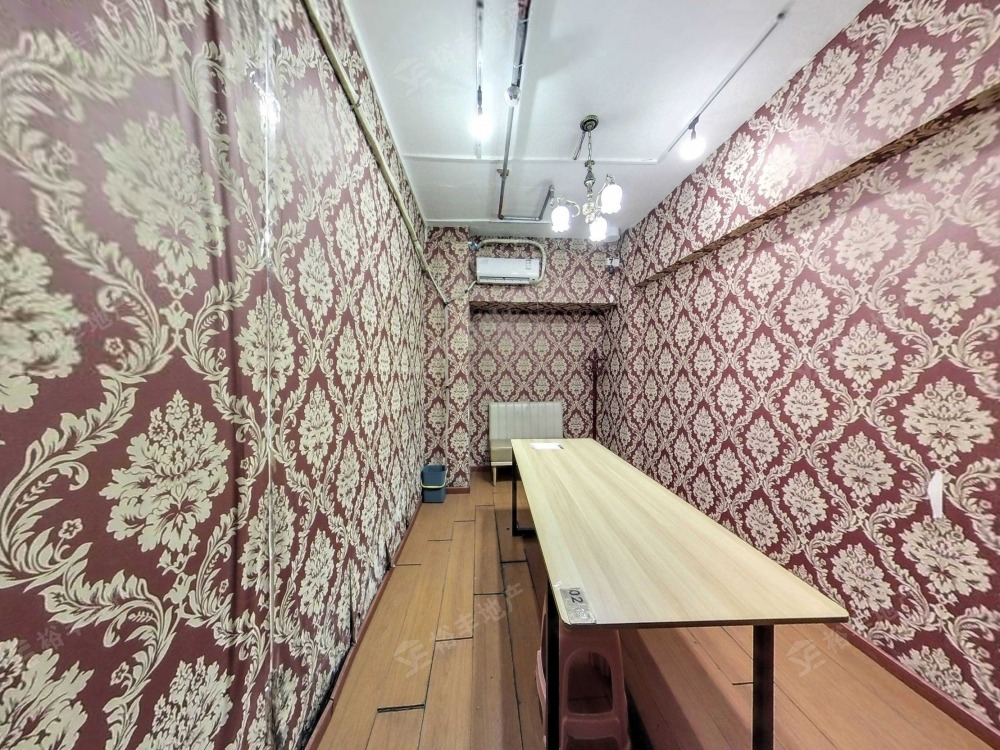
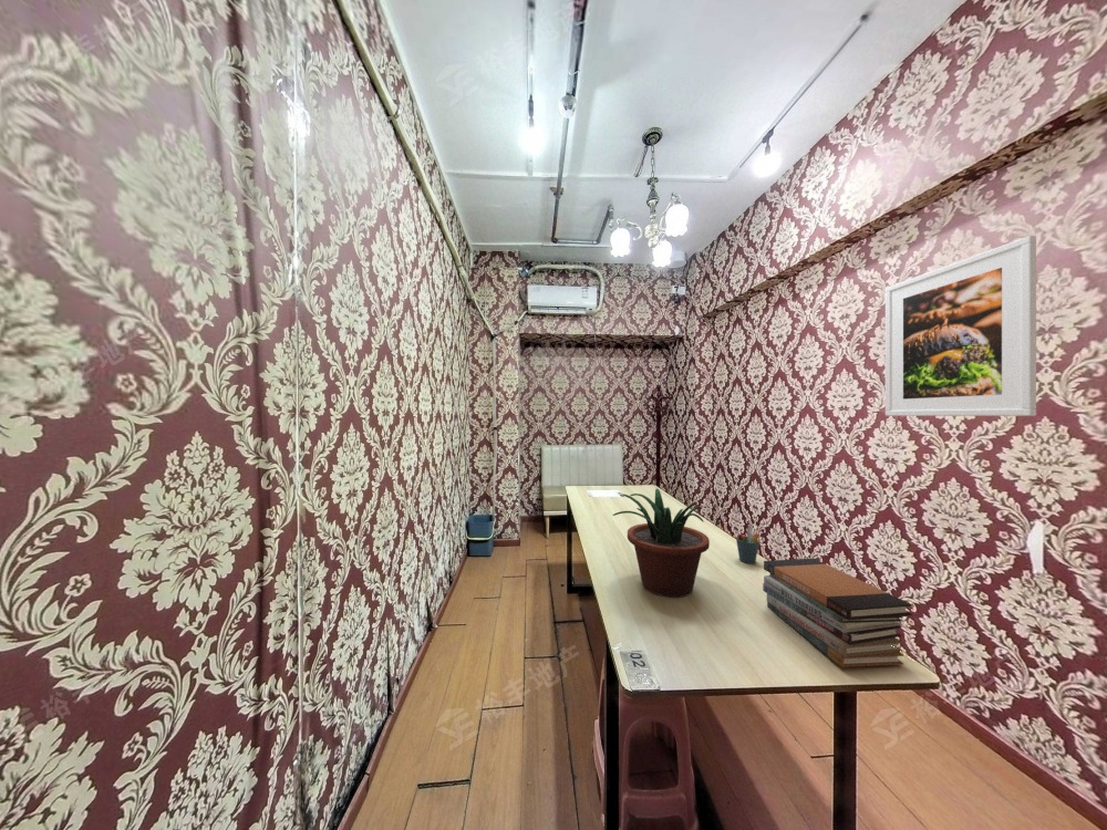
+ potted plant [612,487,711,599]
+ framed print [884,235,1037,417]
+ book stack [762,557,913,668]
+ pen holder [735,525,761,564]
